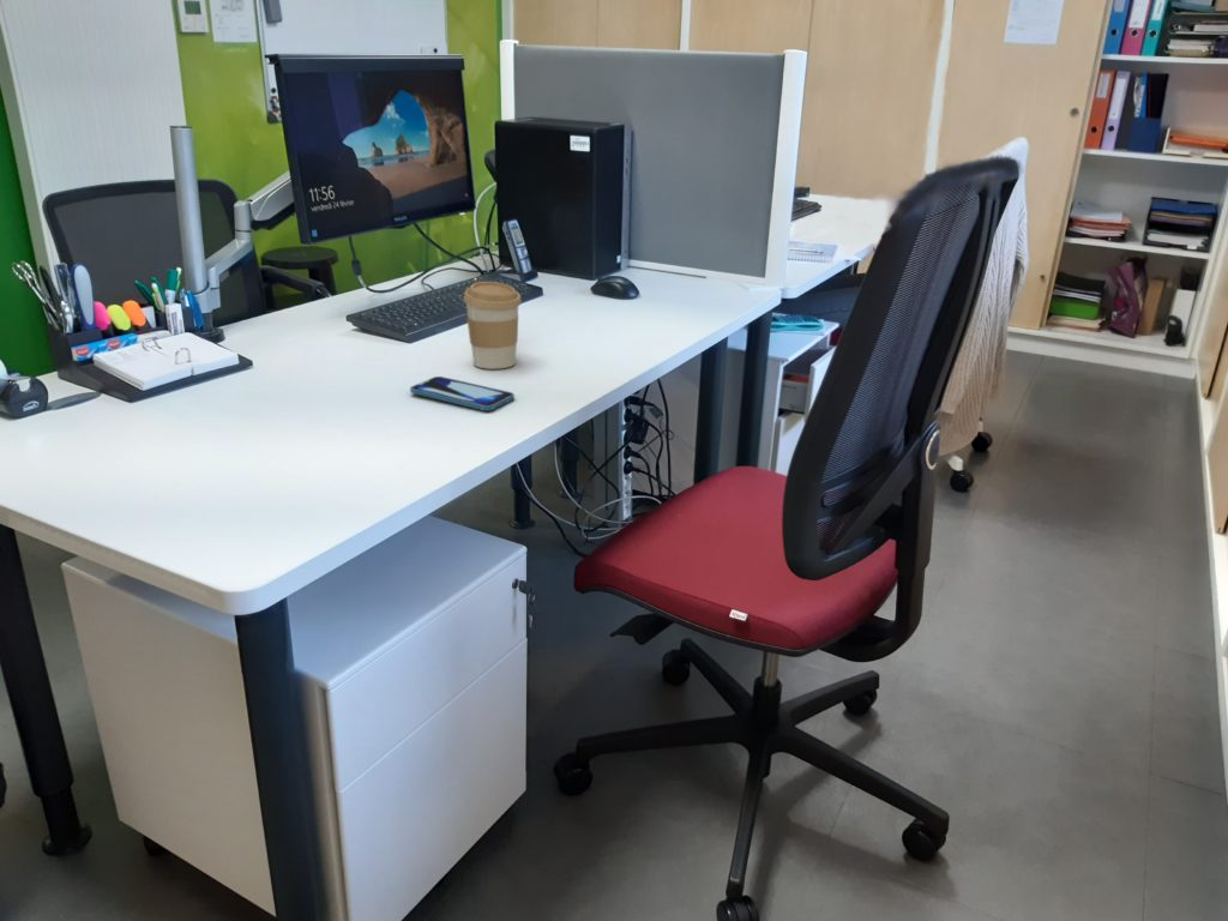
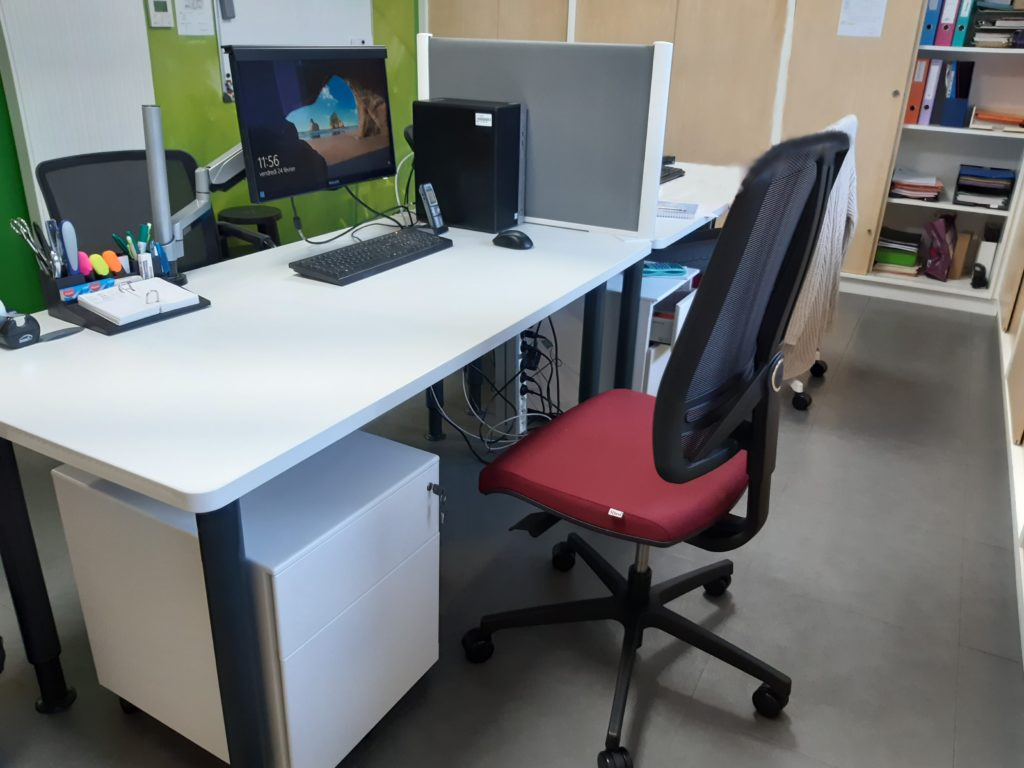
- coffee cup [463,281,523,371]
- smartphone [409,375,516,411]
